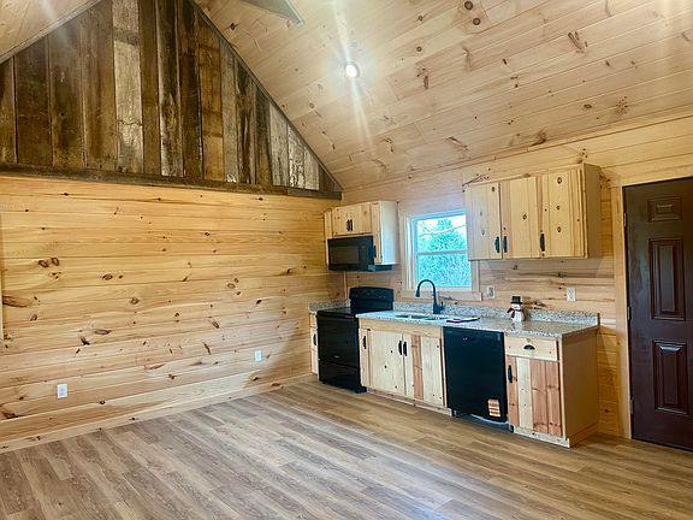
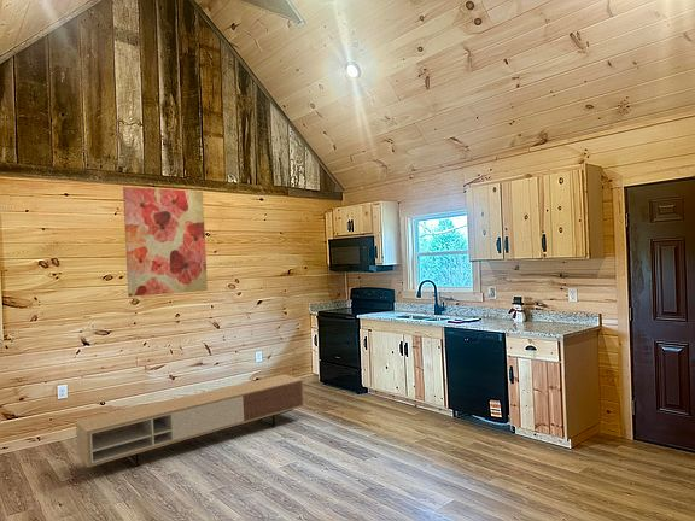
+ wall art [122,186,209,298]
+ media console [75,373,305,468]
